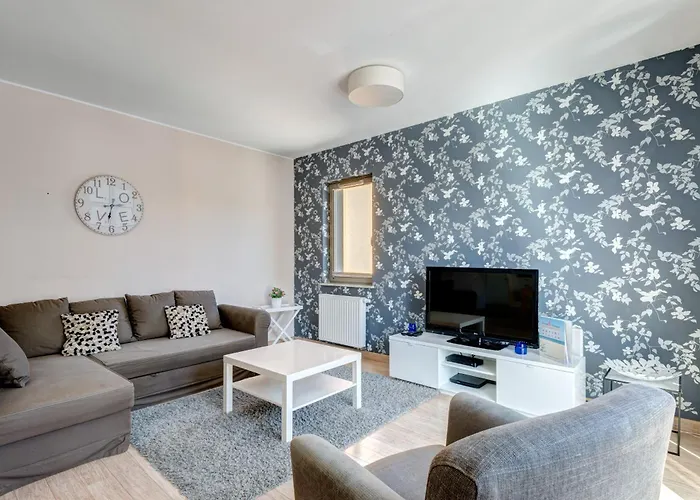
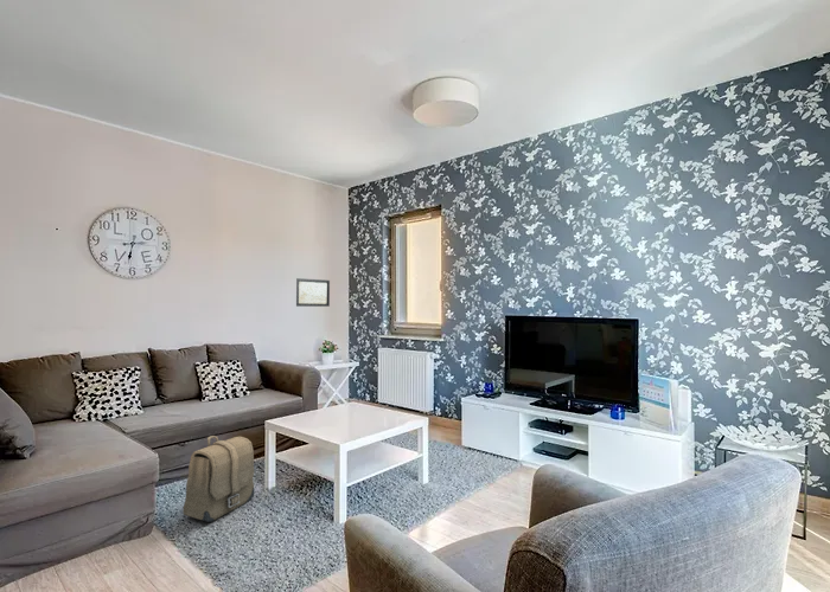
+ wall art [295,277,331,308]
+ backpack [181,435,255,523]
